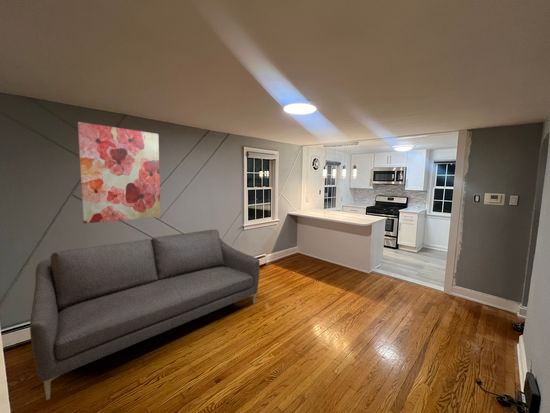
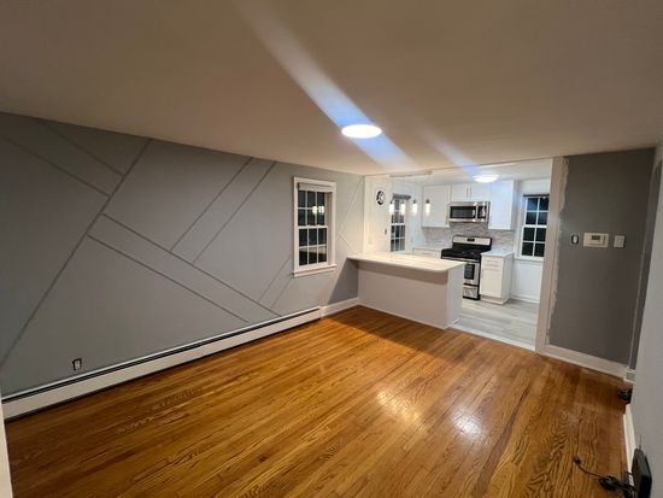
- sofa [29,229,261,401]
- wall art [77,121,162,224]
